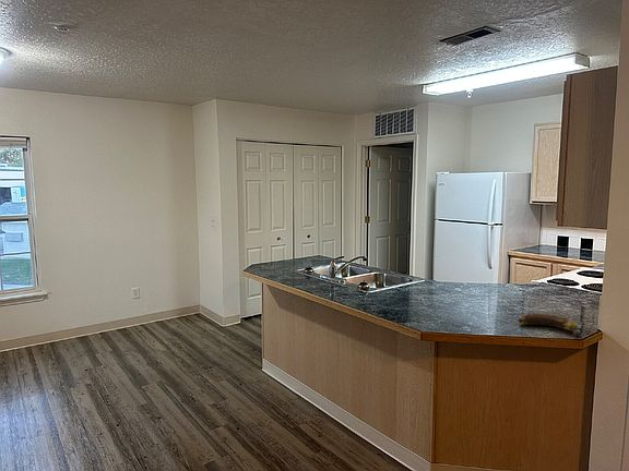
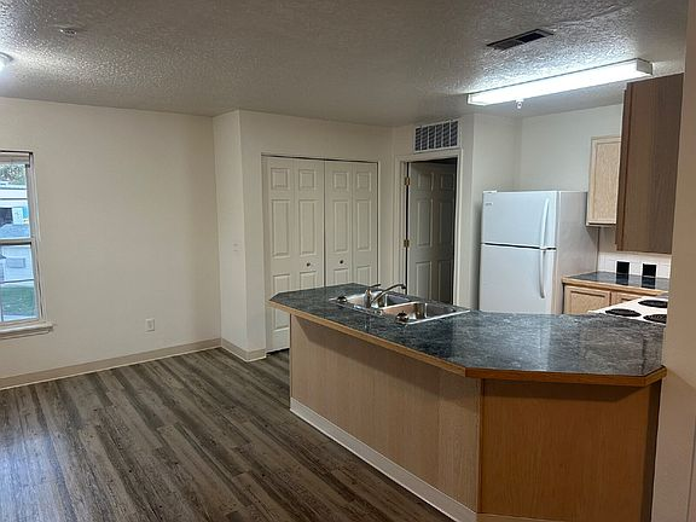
- banana [518,313,581,339]
